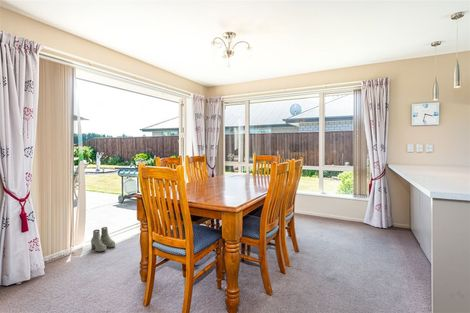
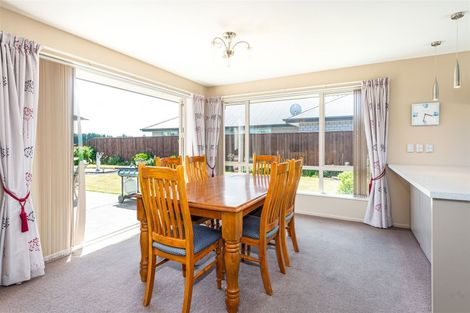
- boots [90,226,116,253]
